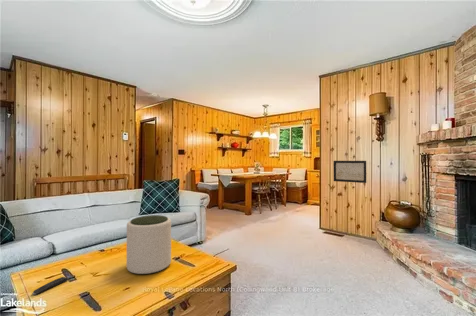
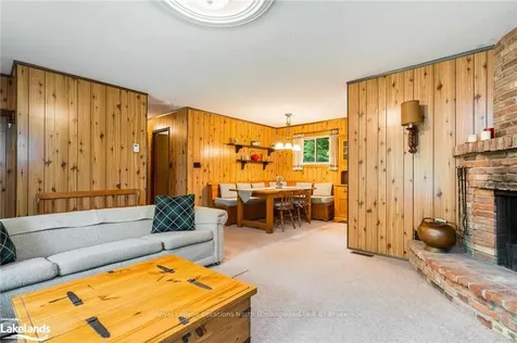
- wall art [333,160,367,184]
- remote control [31,276,69,296]
- plant pot [126,214,172,275]
